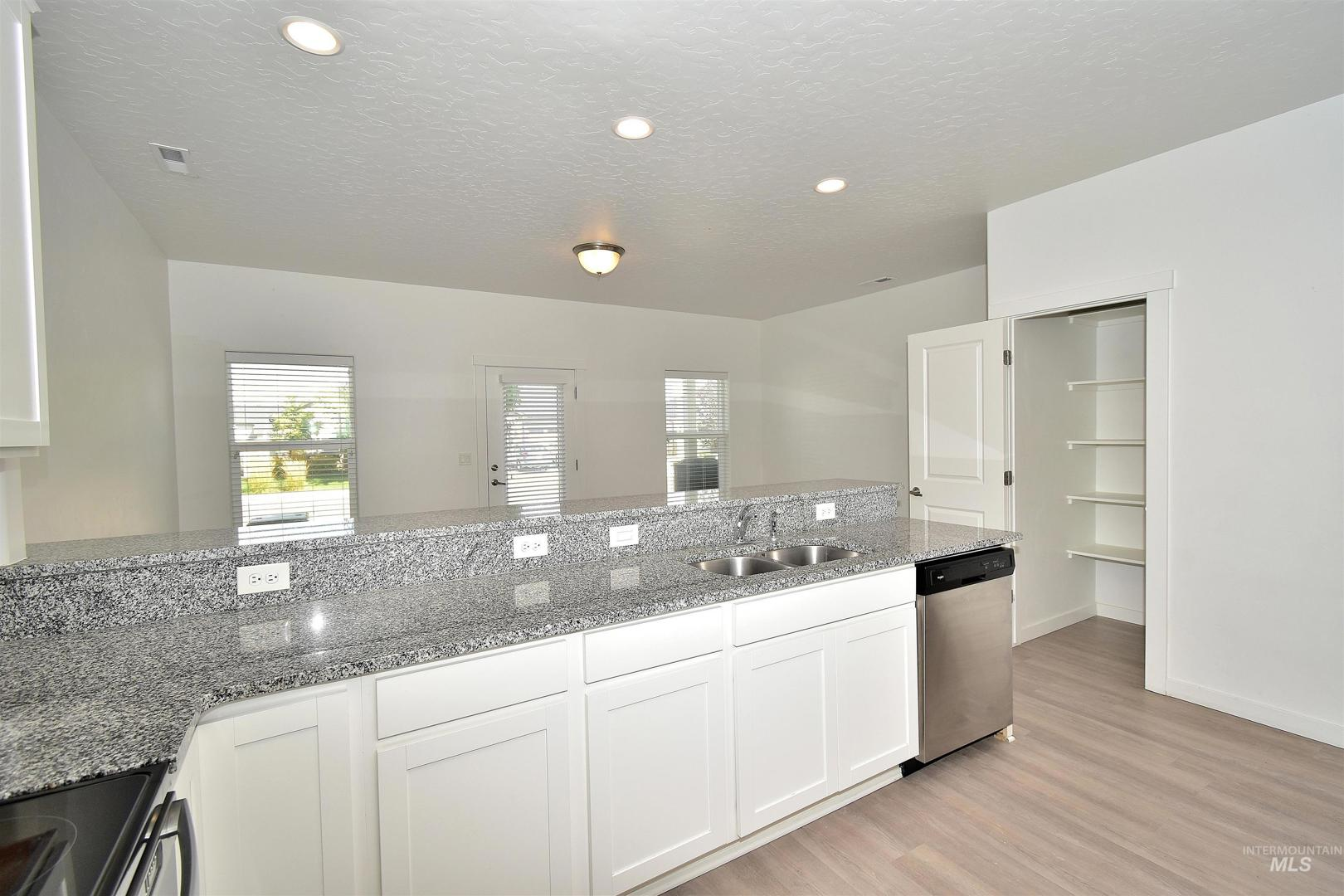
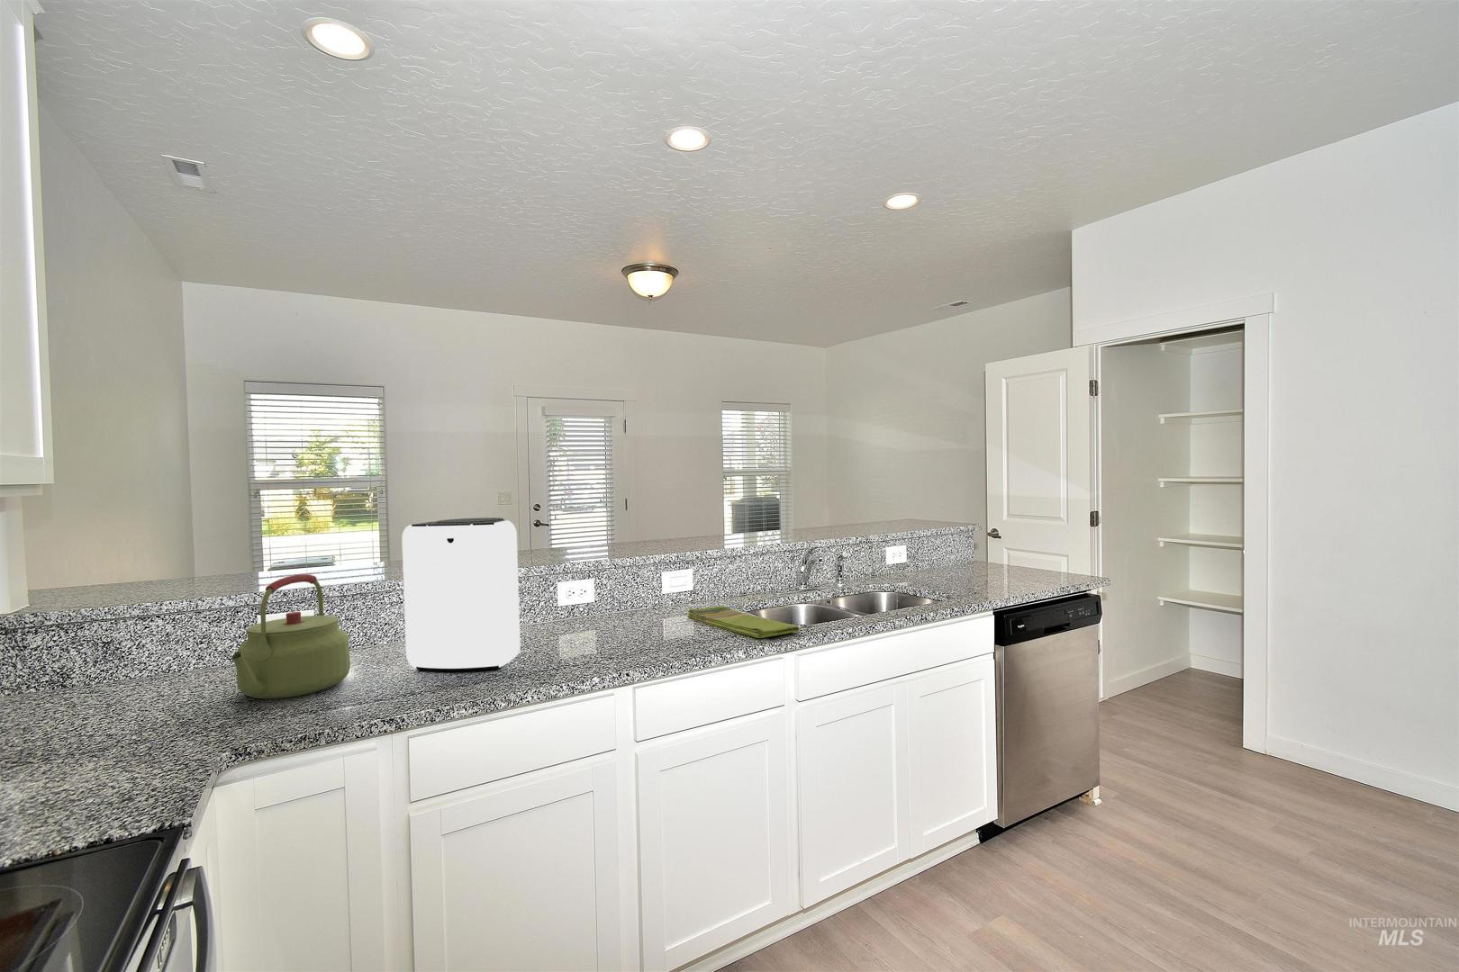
+ coffee maker [401,516,521,672]
+ kettle [230,573,352,700]
+ dish towel [687,605,800,639]
